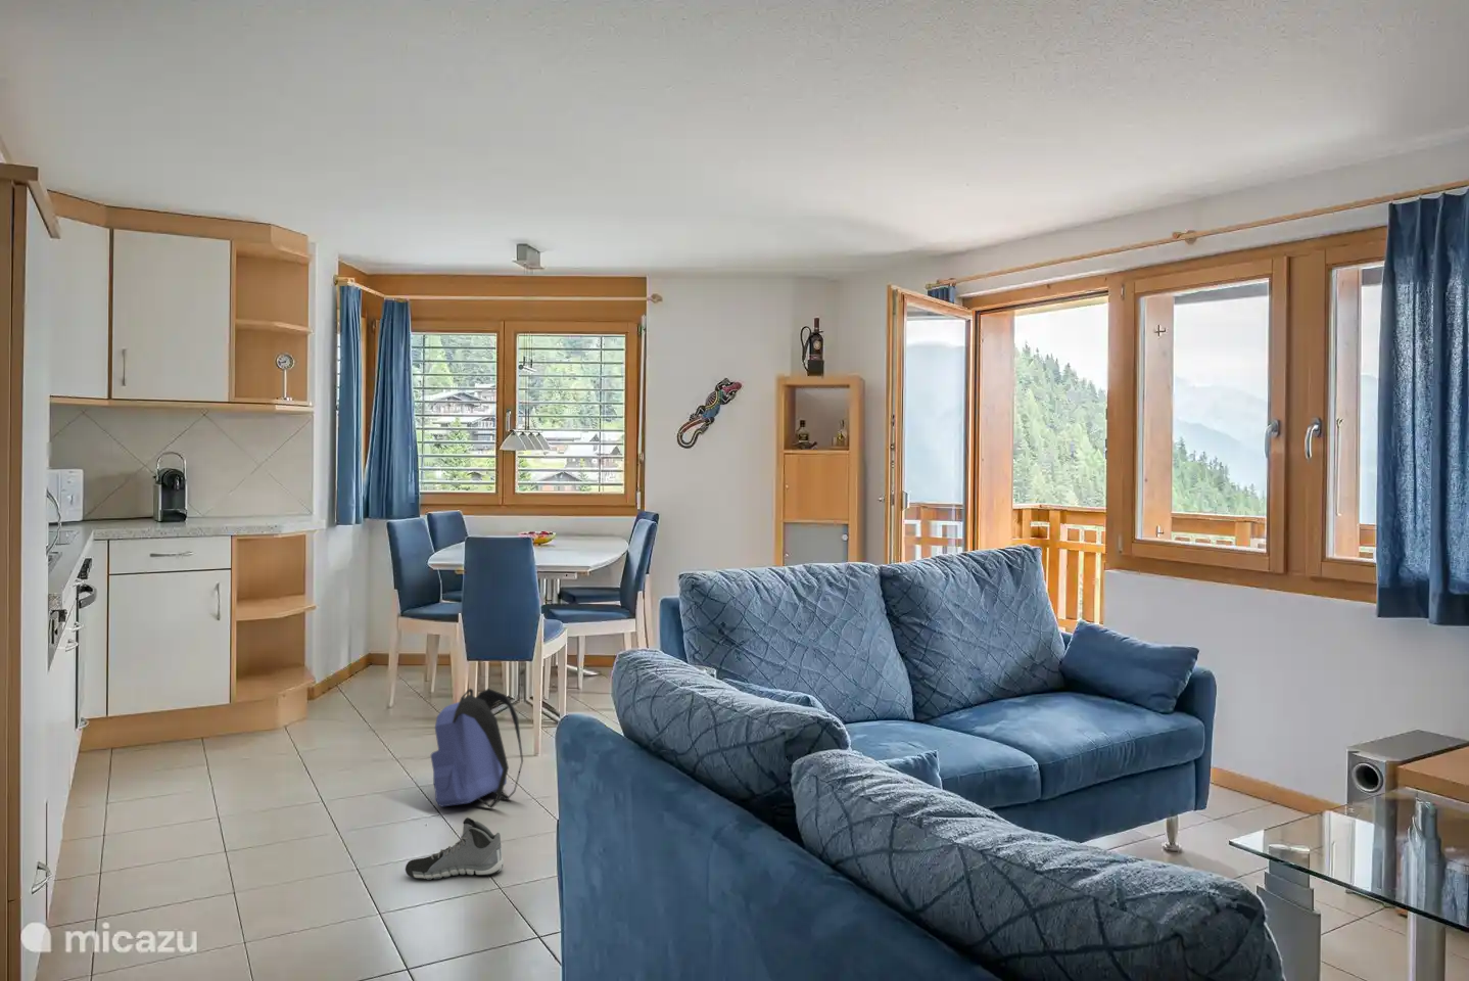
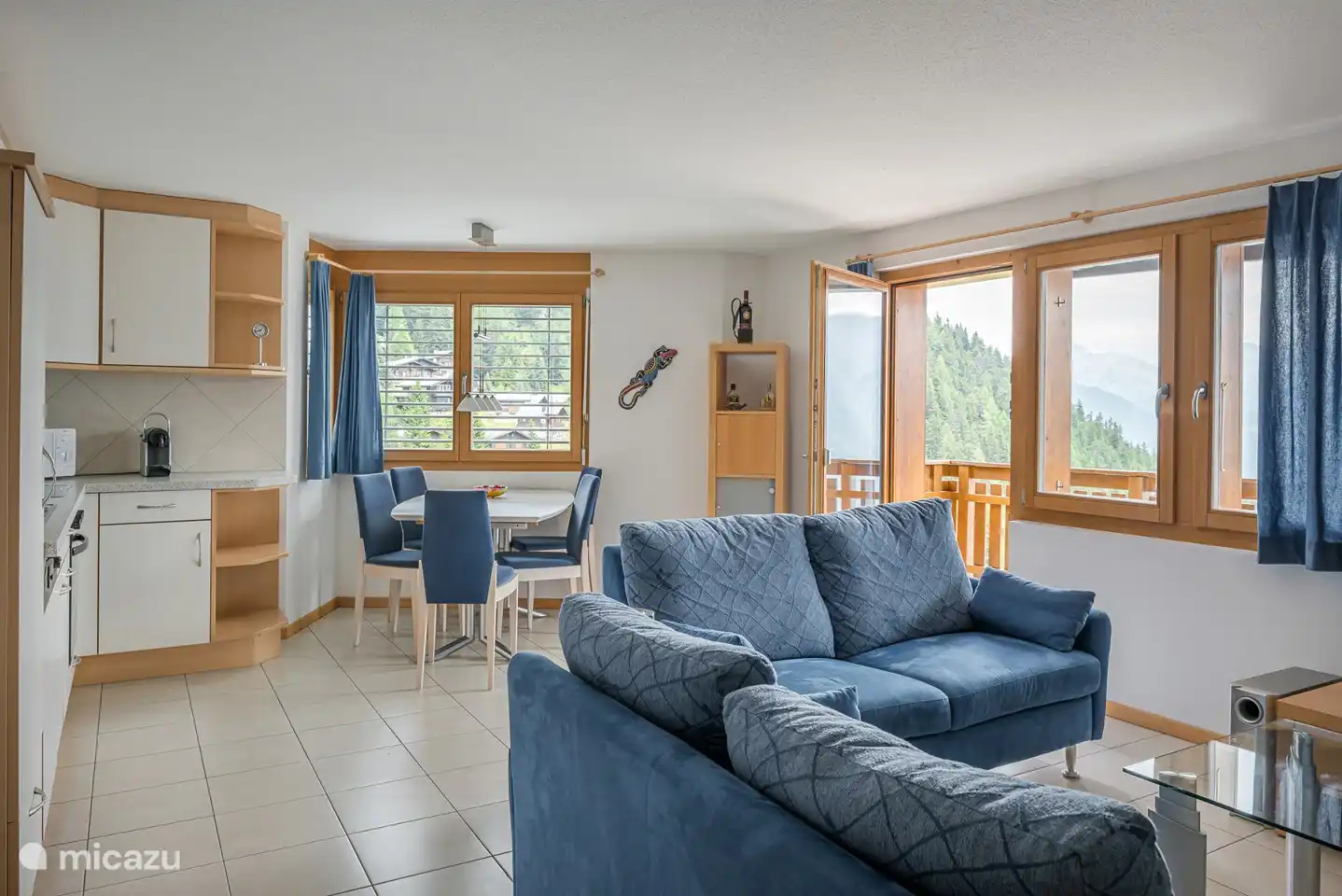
- backpack [430,688,524,809]
- sneaker [405,817,505,881]
